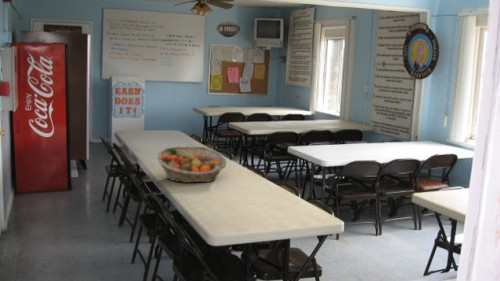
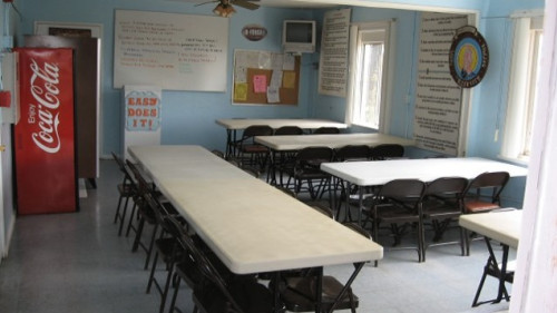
- fruit basket [157,145,227,184]
